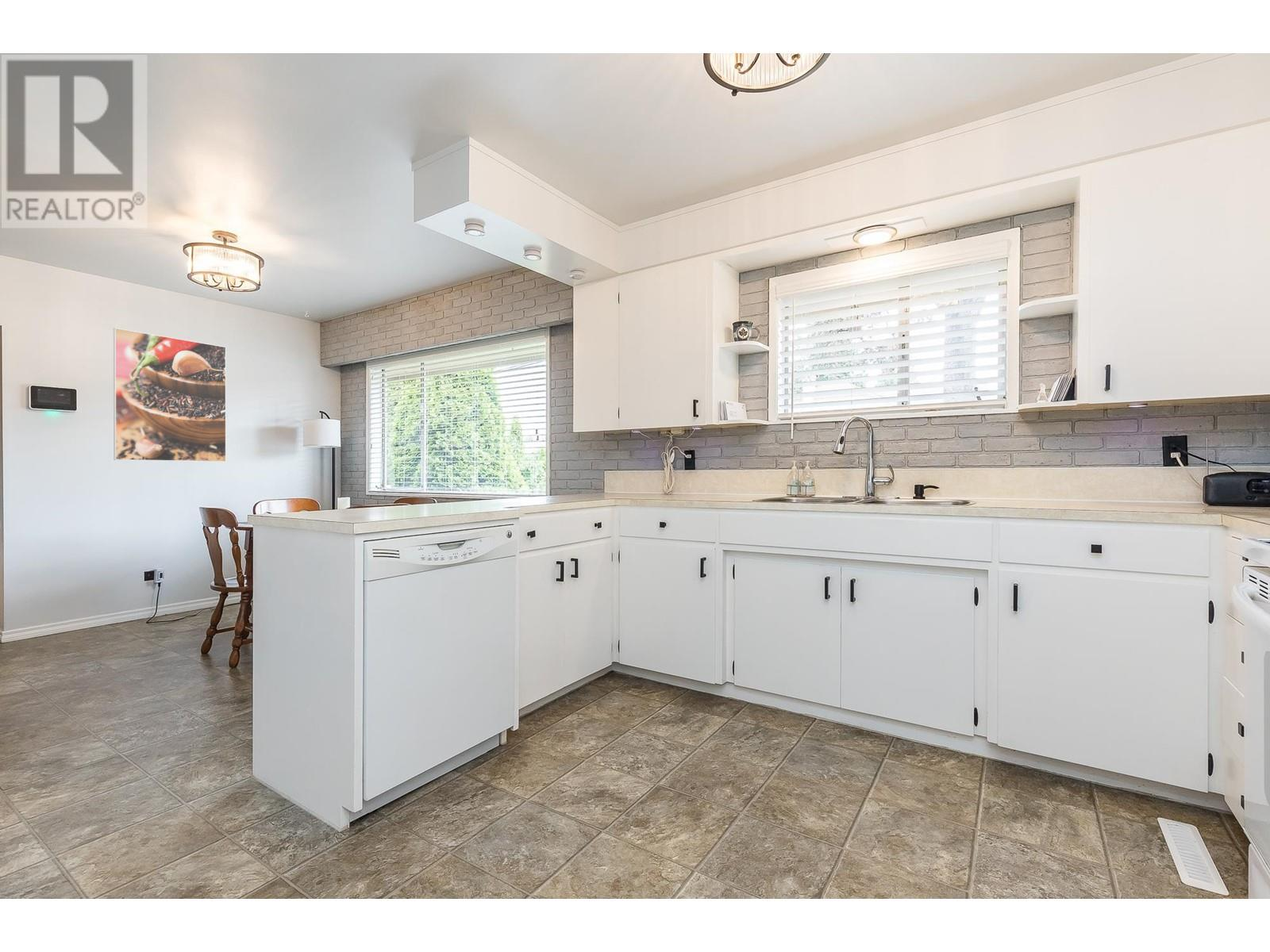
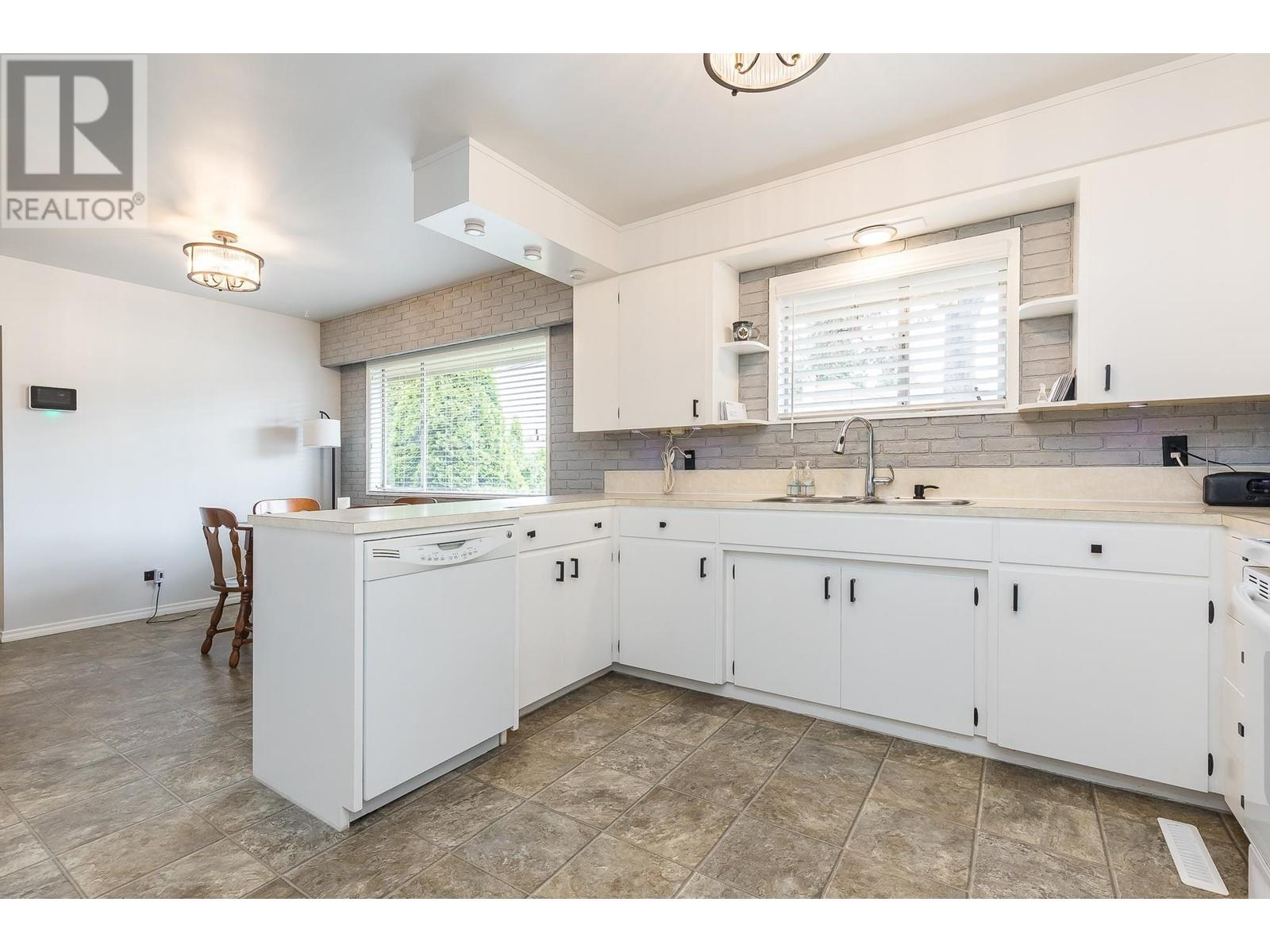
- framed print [113,327,227,463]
